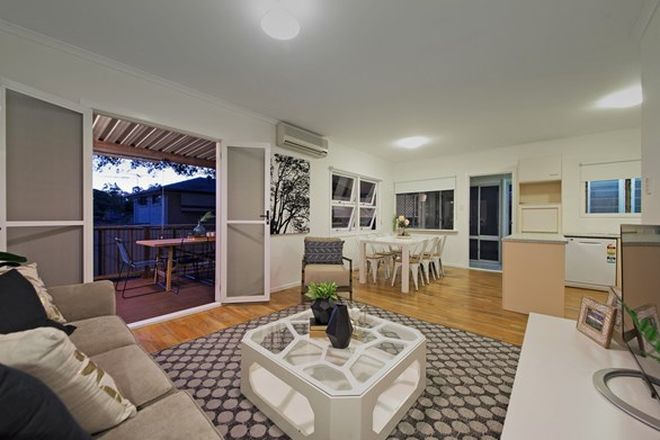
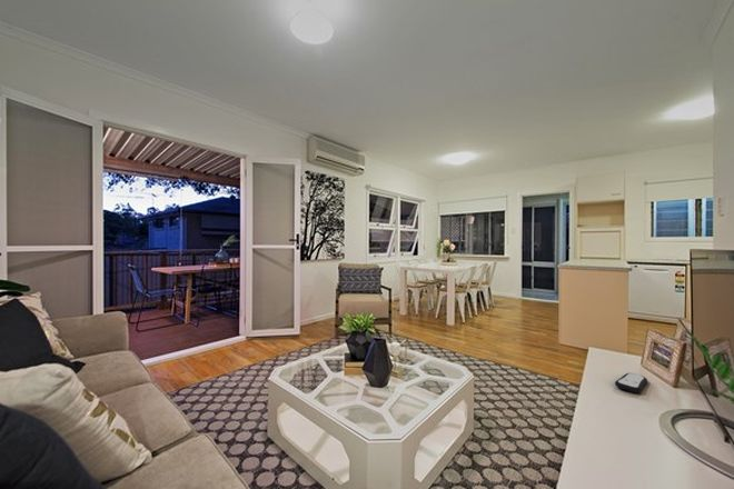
+ remote control [614,372,648,393]
